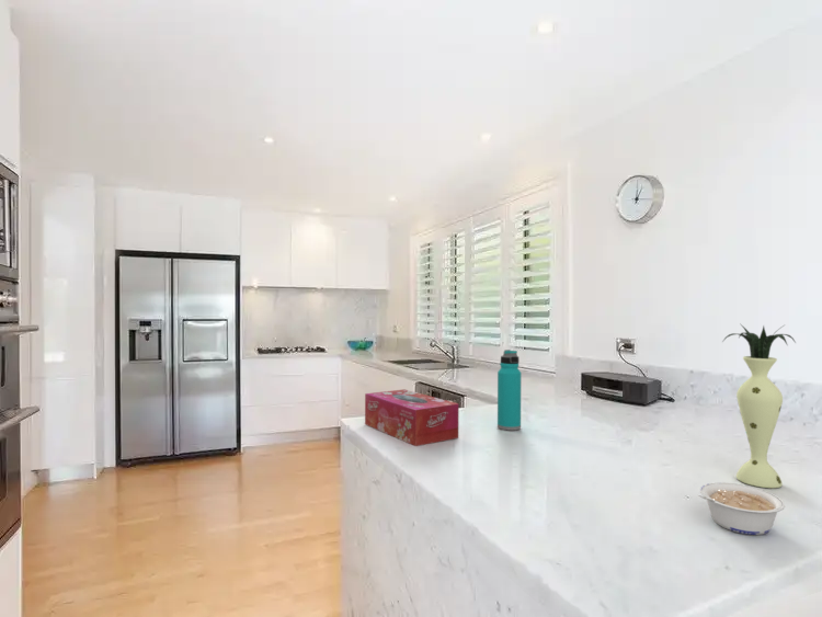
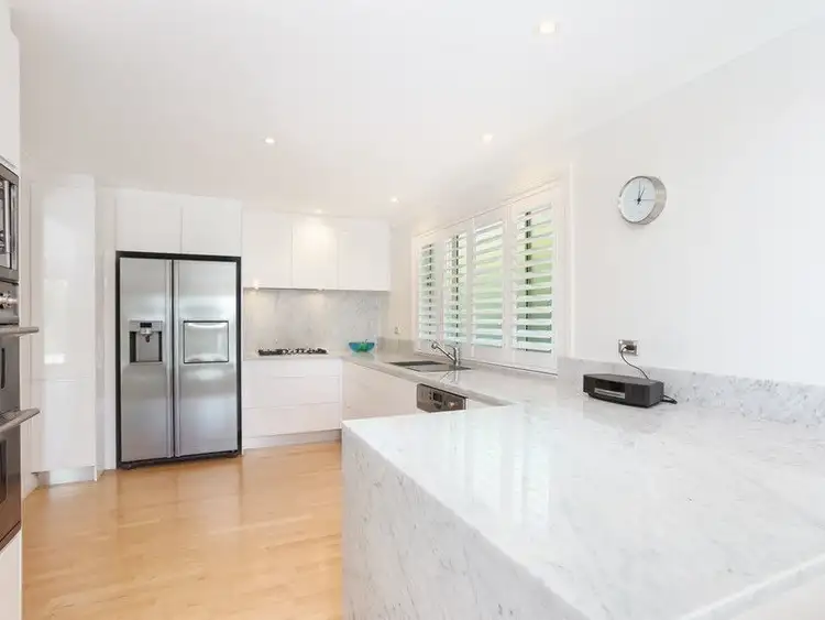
- legume [698,481,786,536]
- tissue box [364,388,460,447]
- vase [721,322,797,489]
- water bottle [496,349,522,432]
